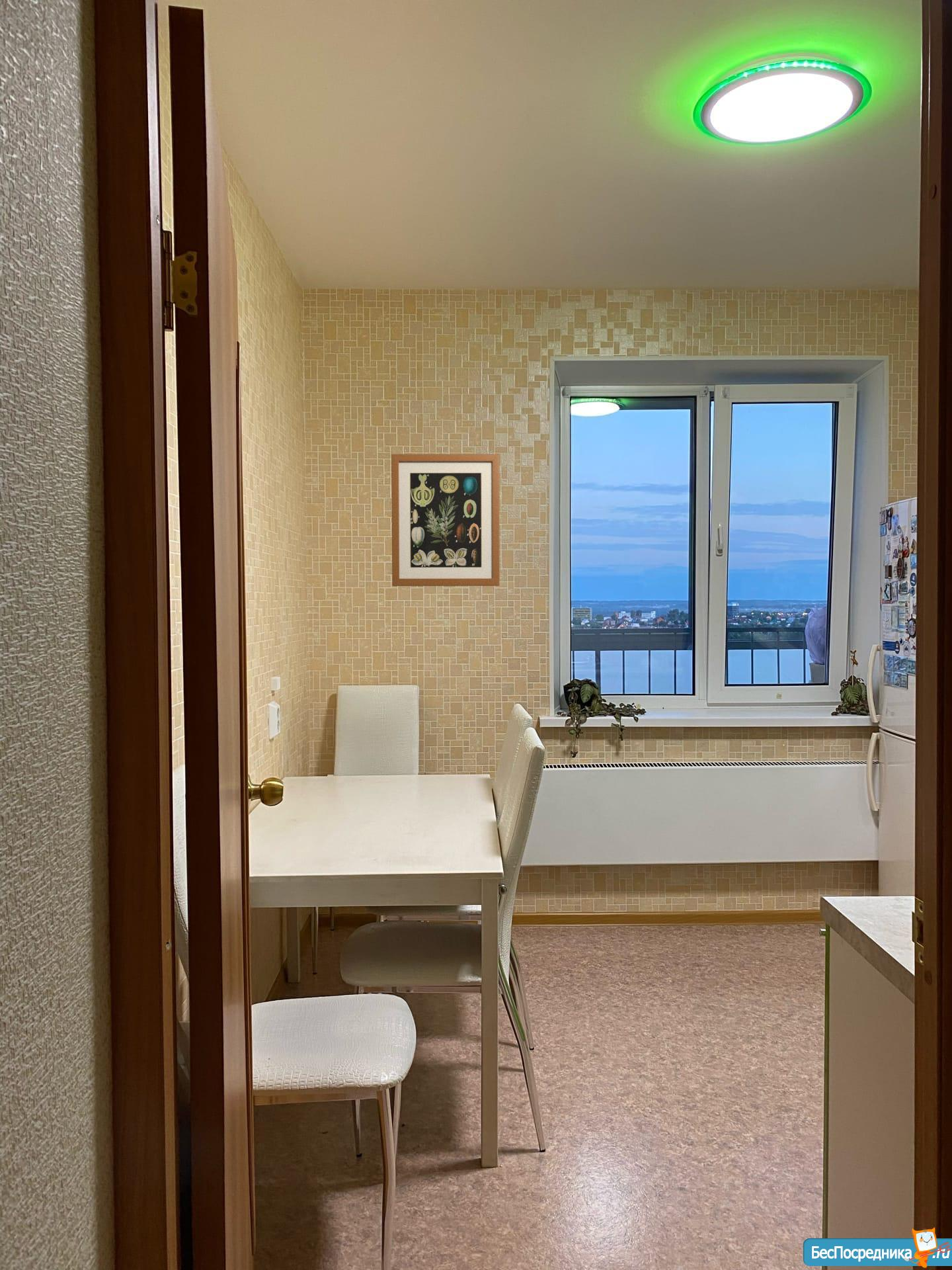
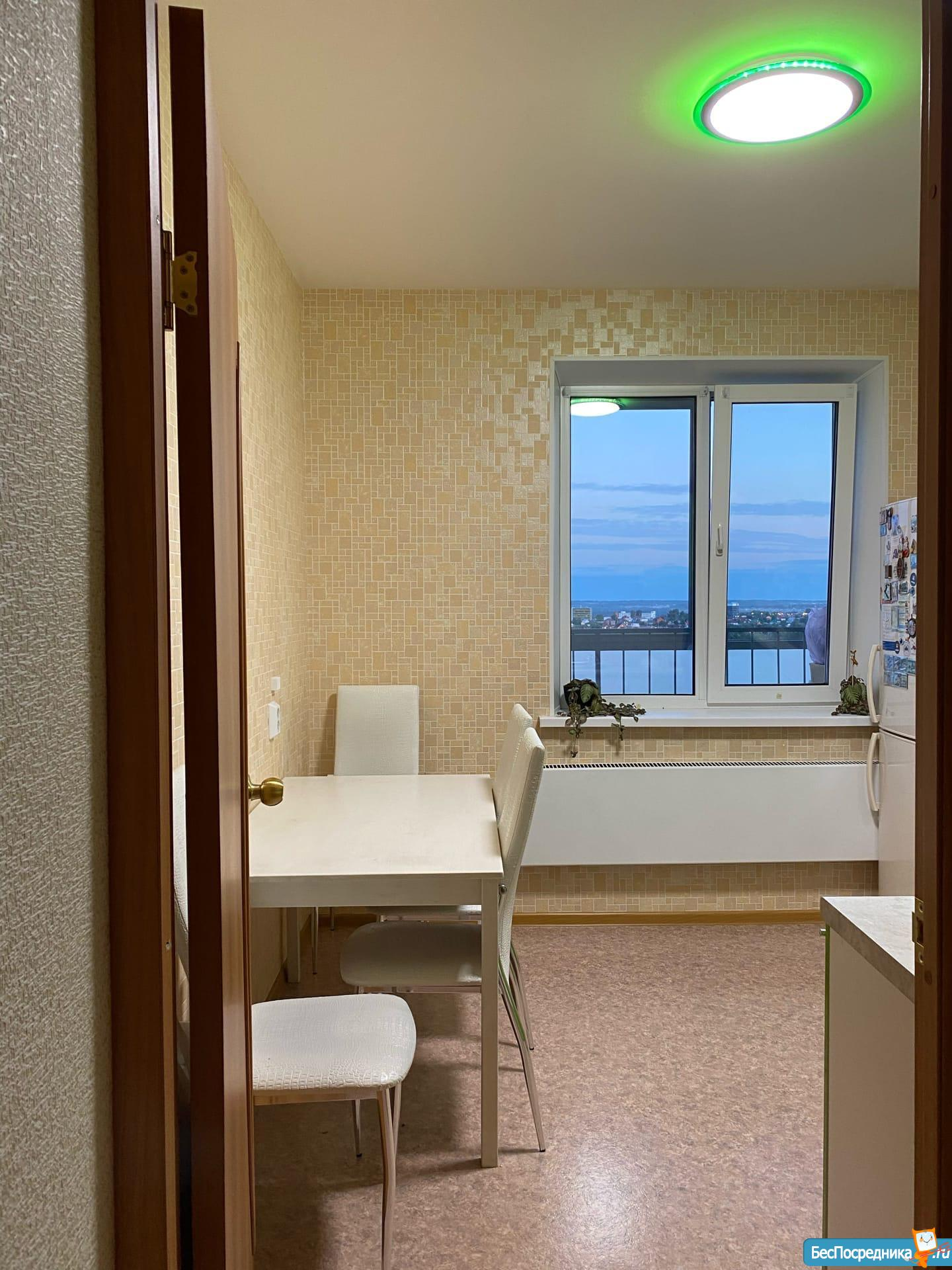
- wall art [391,454,500,587]
